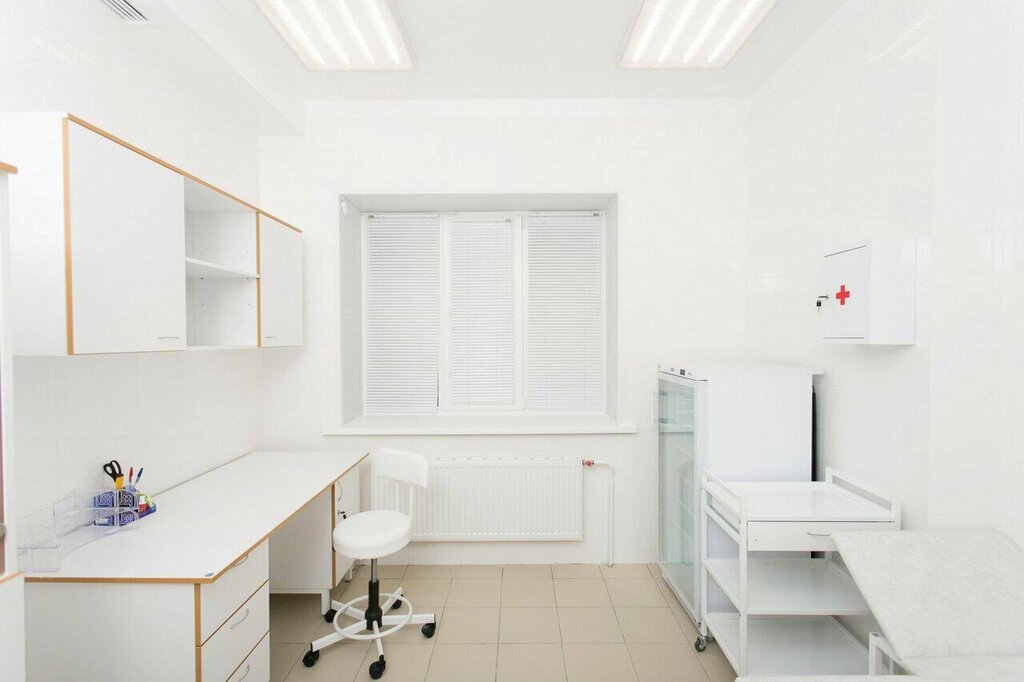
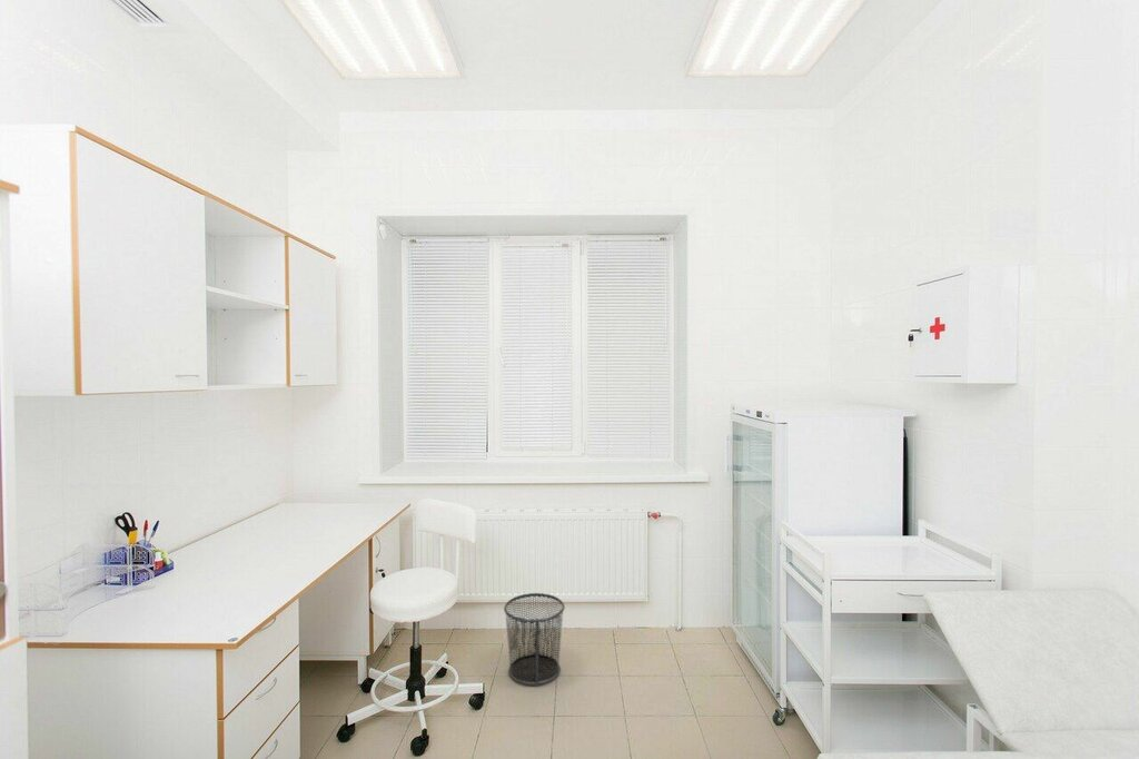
+ waste bin [503,592,566,686]
